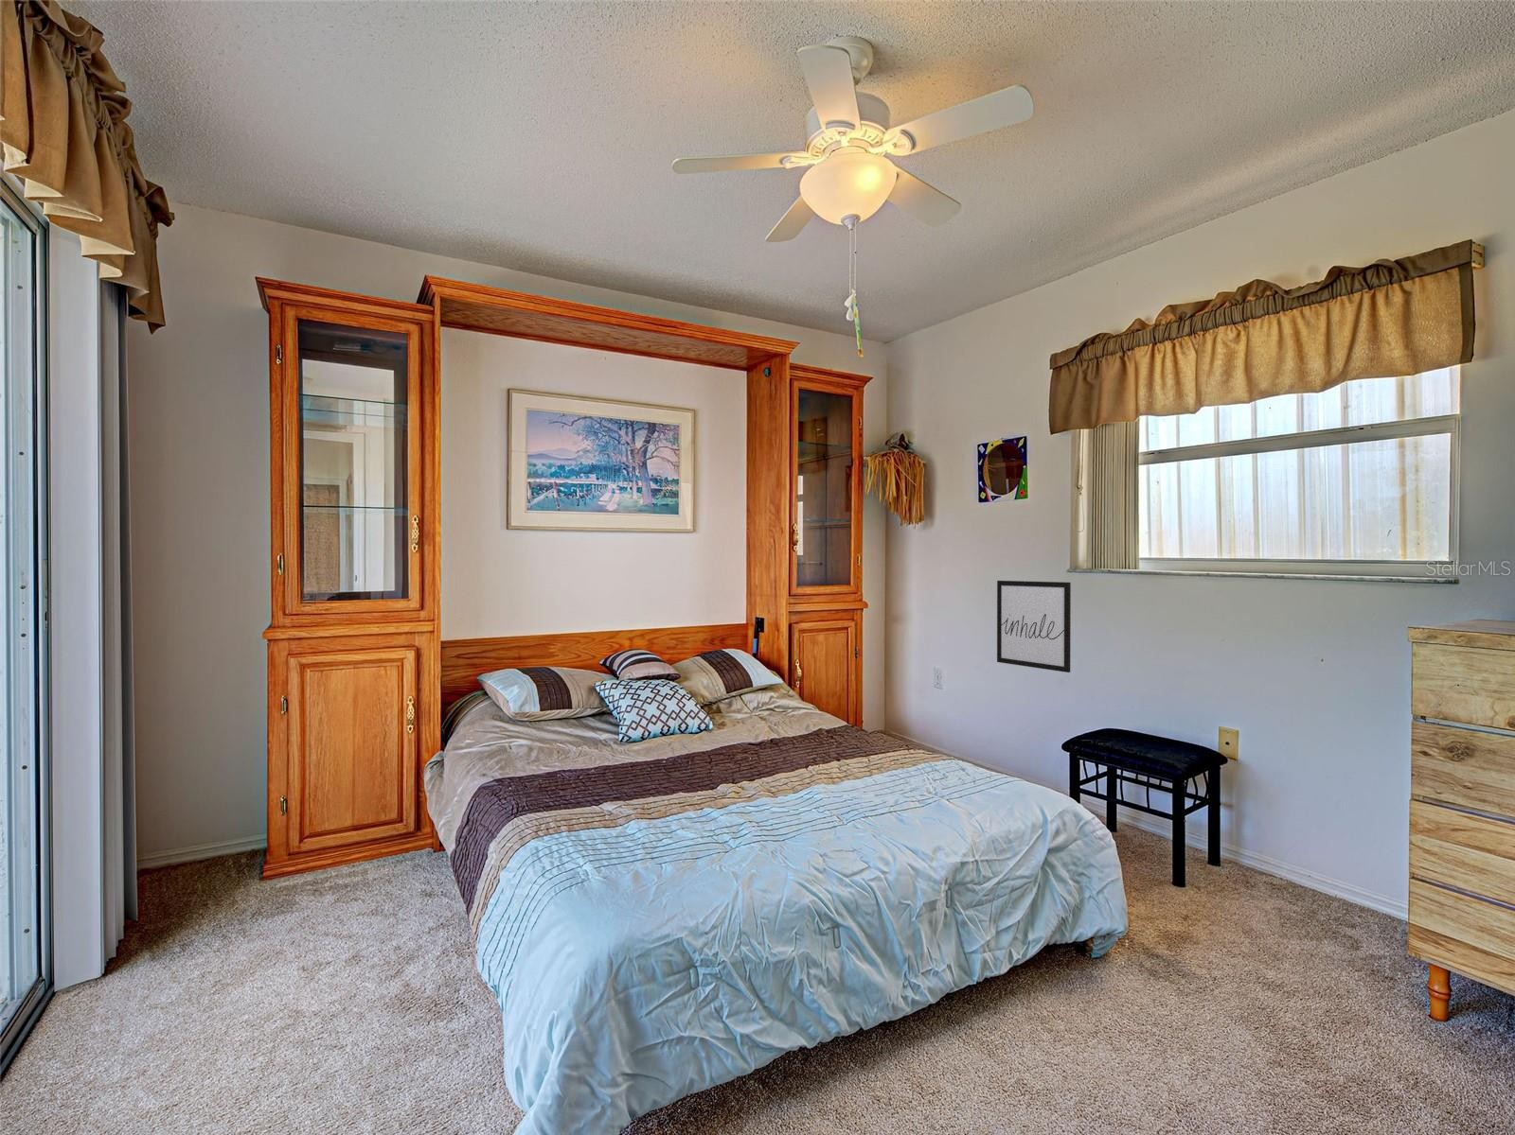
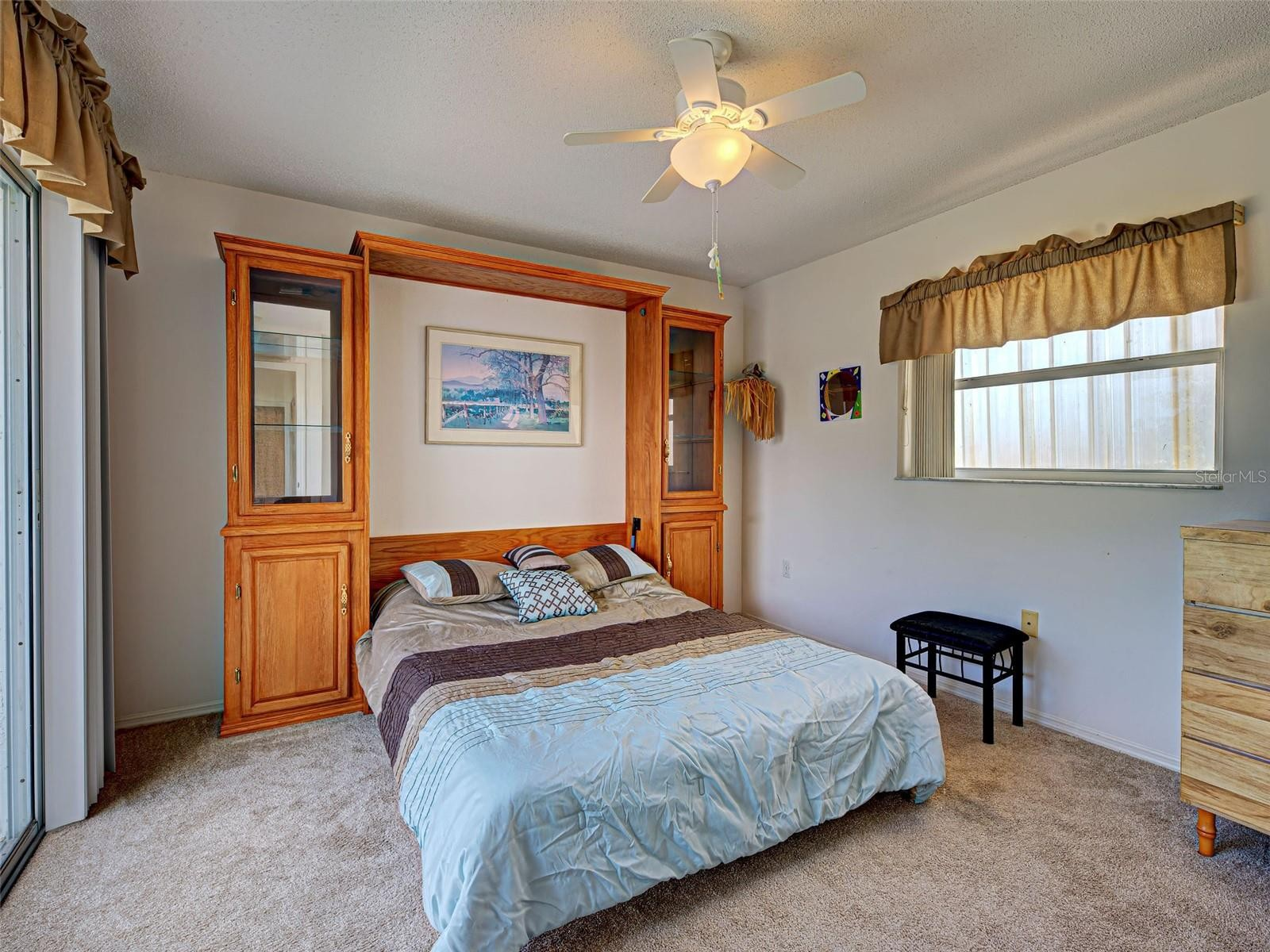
- wall art [996,579,1072,674]
